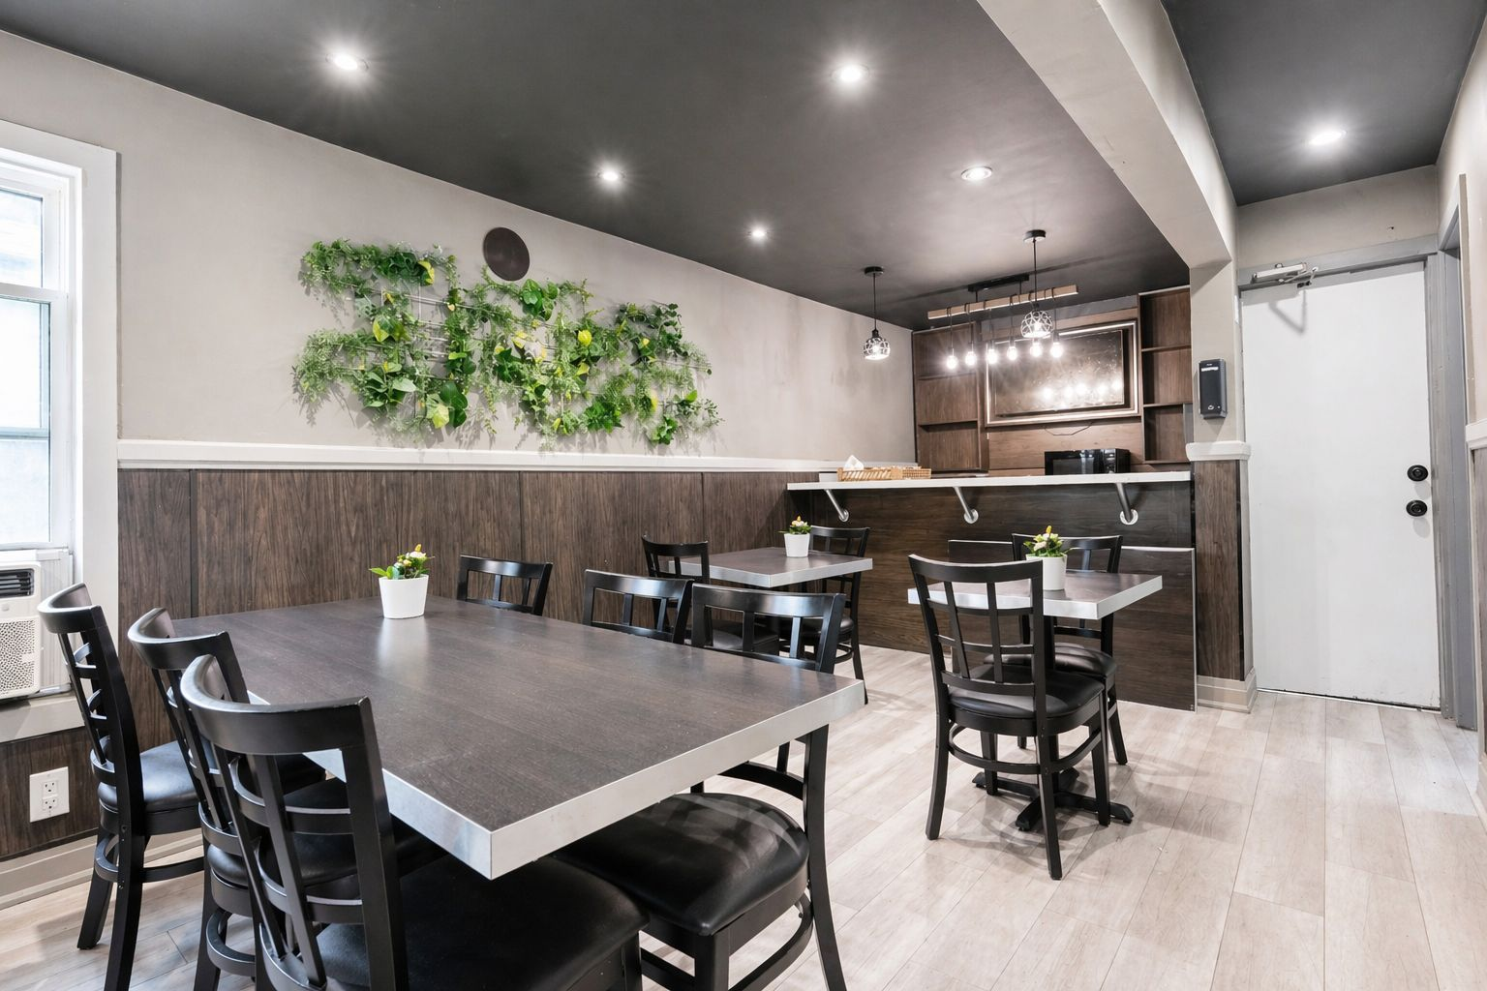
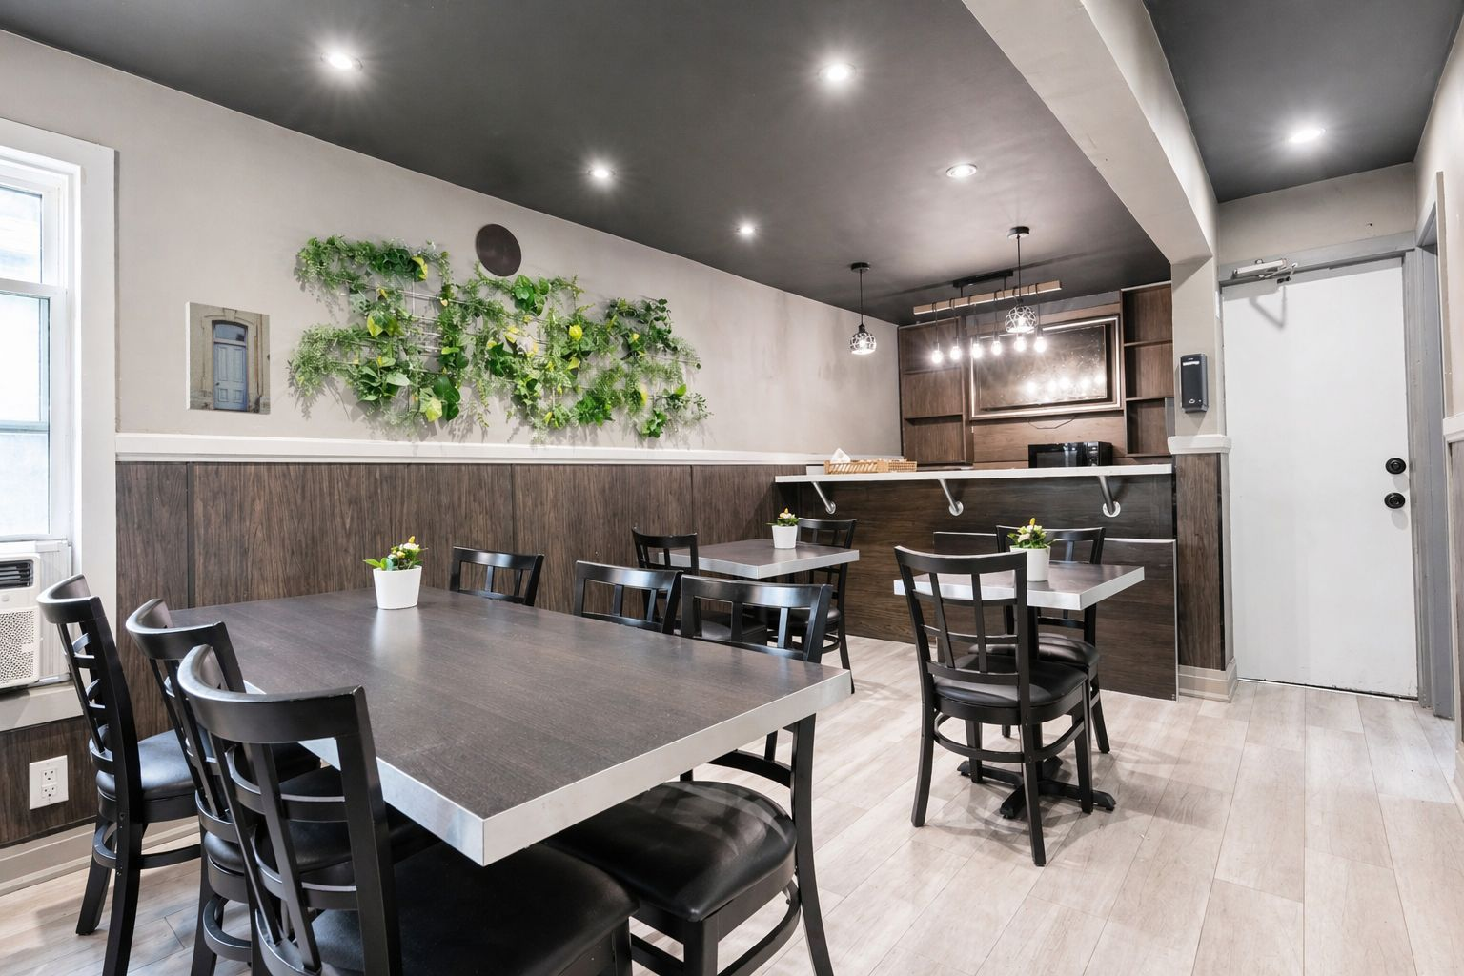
+ wall art [185,301,271,415]
